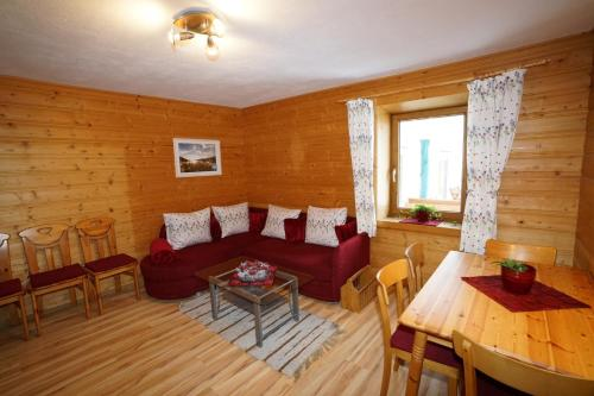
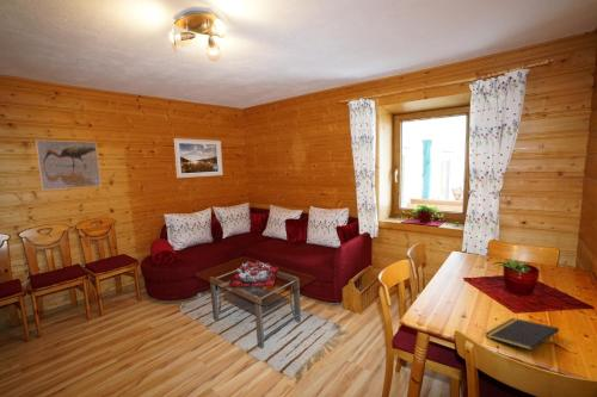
+ notepad [485,317,560,352]
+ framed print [35,138,103,191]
